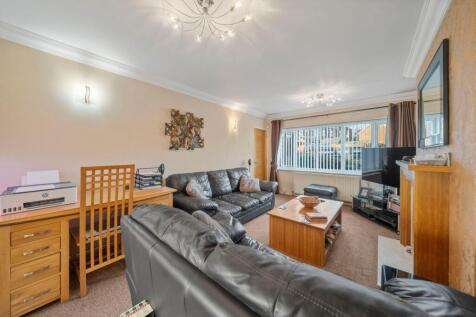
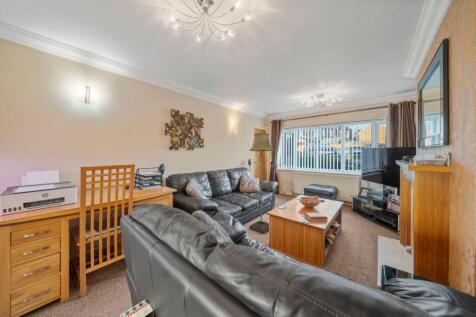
+ floor lamp [248,132,275,234]
